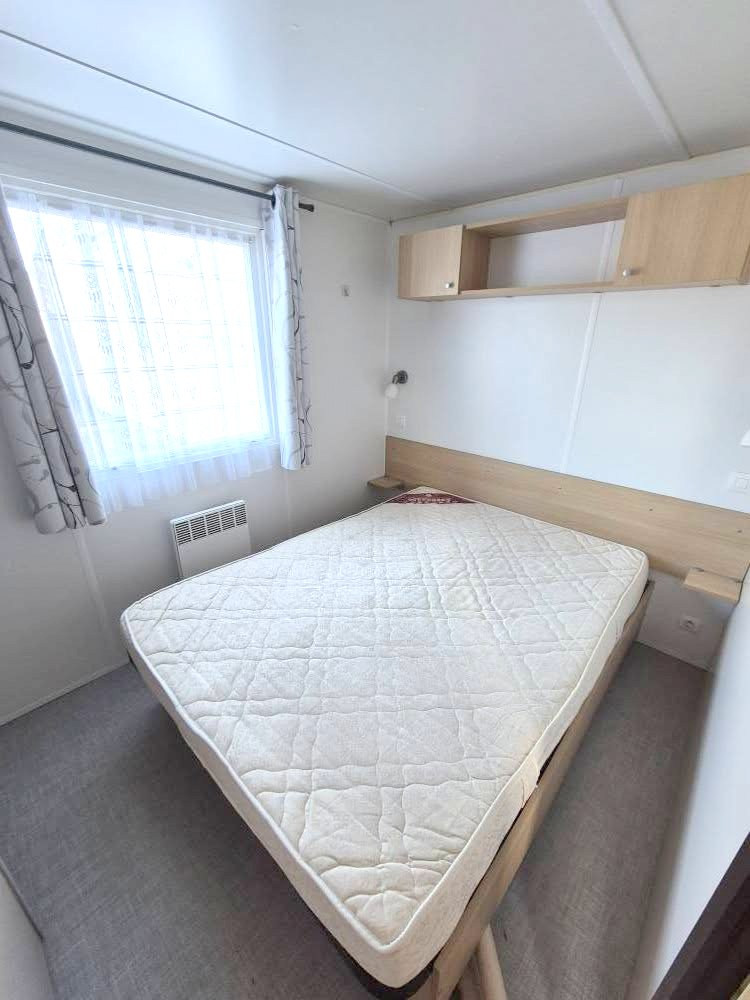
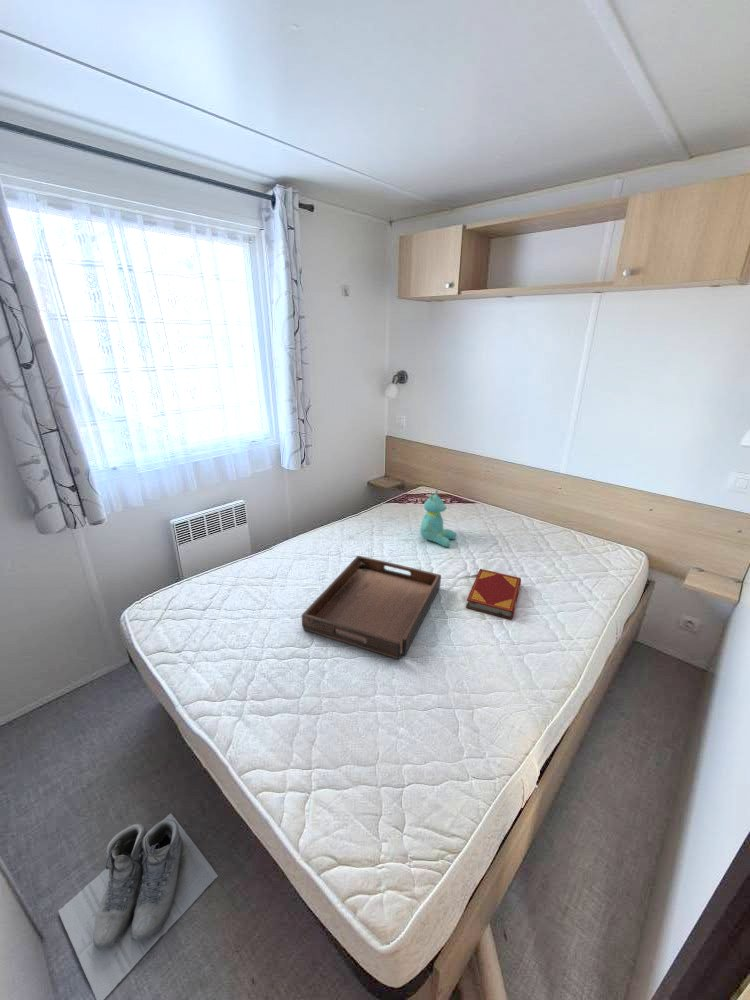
+ serving tray [301,555,442,660]
+ boots [57,812,219,1000]
+ teddy bear [419,489,458,548]
+ hardback book [465,568,522,620]
